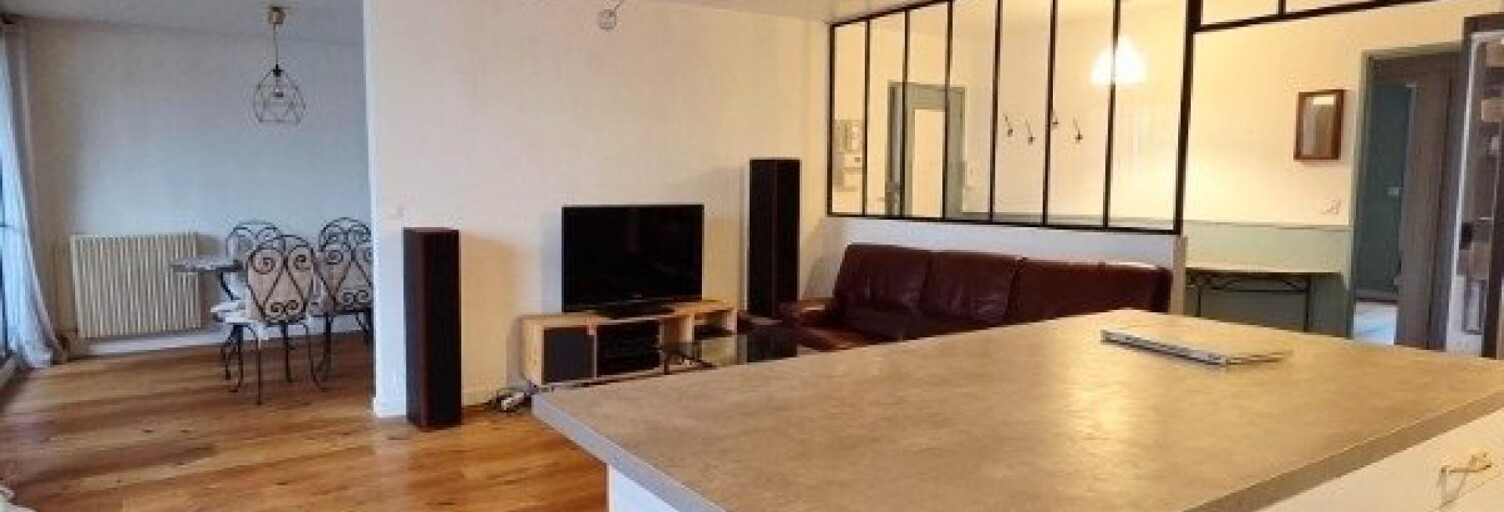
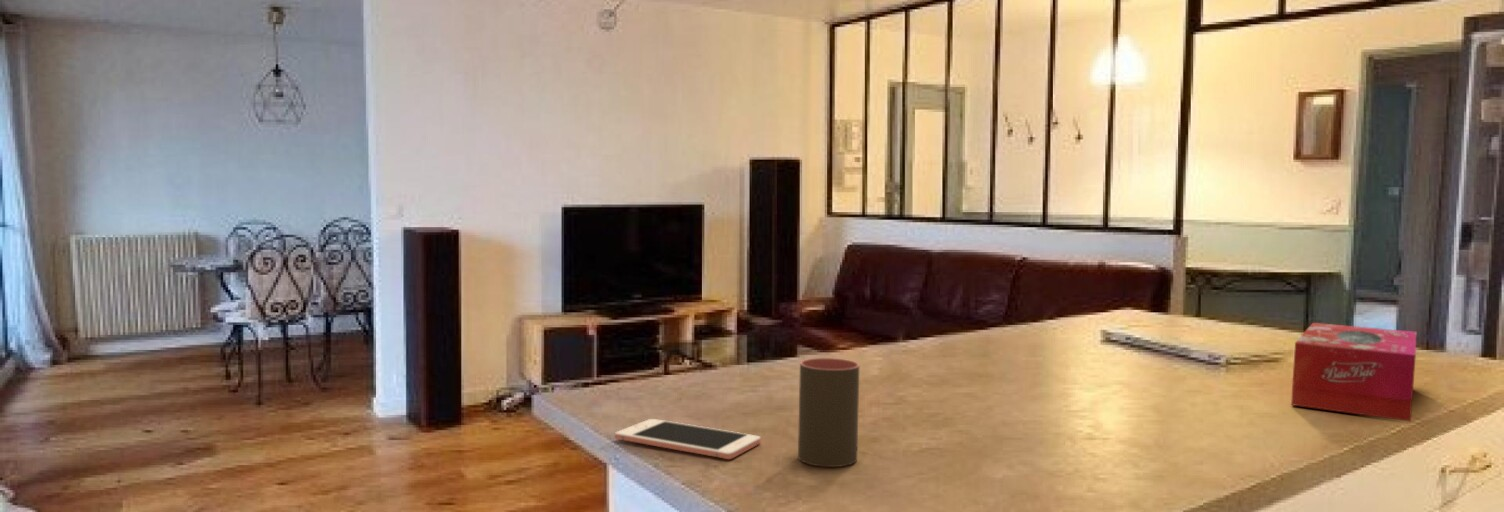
+ cell phone [614,418,762,460]
+ cup [797,357,861,468]
+ tissue box [1290,322,1417,422]
